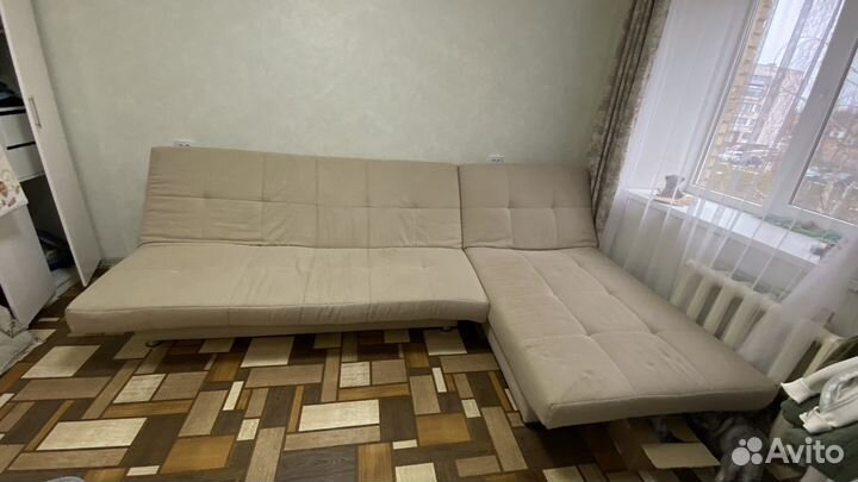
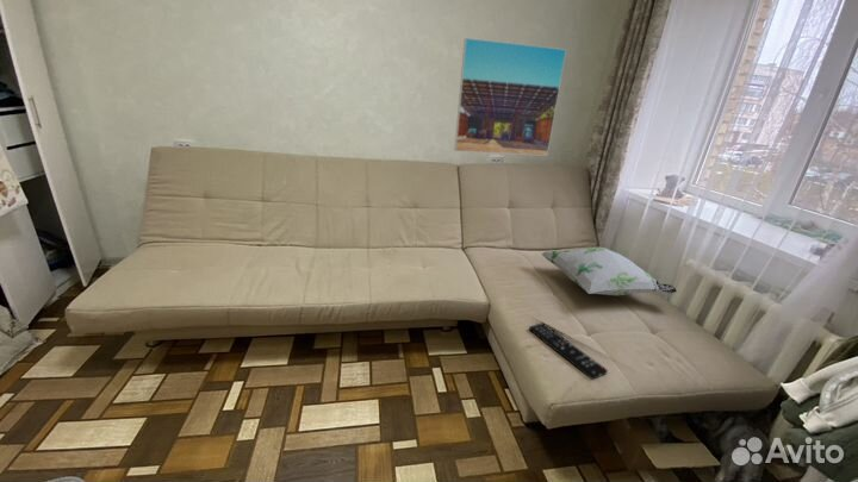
+ decorative pillow [540,246,678,296]
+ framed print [453,37,568,157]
+ remote control [528,321,609,381]
